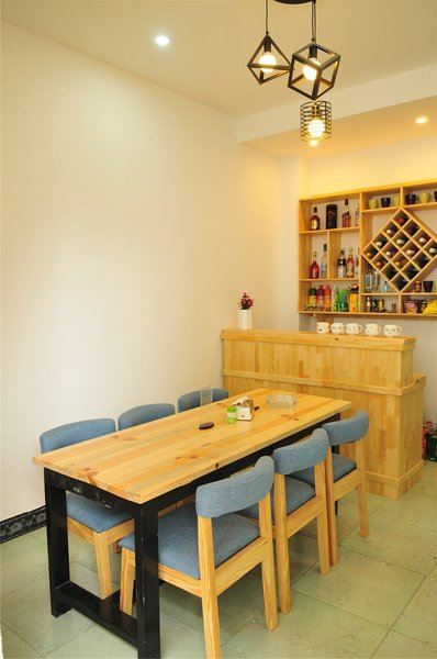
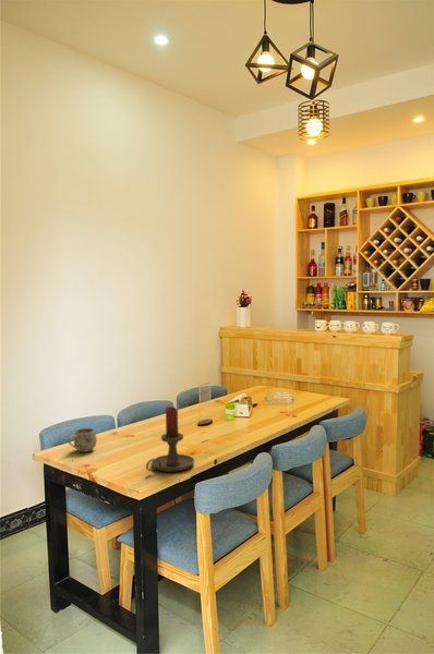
+ mug [67,427,98,453]
+ candle holder [145,405,195,473]
